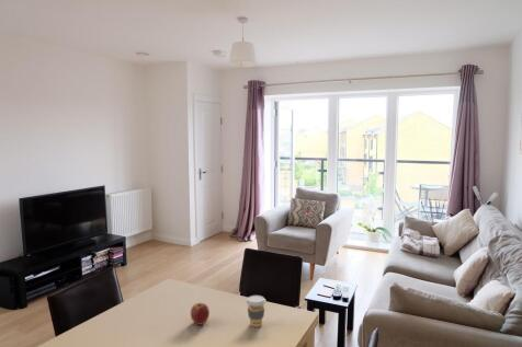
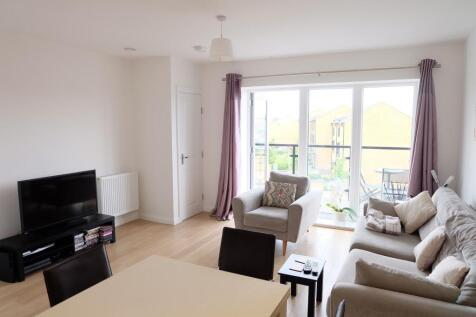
- apple [190,302,211,326]
- coffee cup [246,294,266,328]
